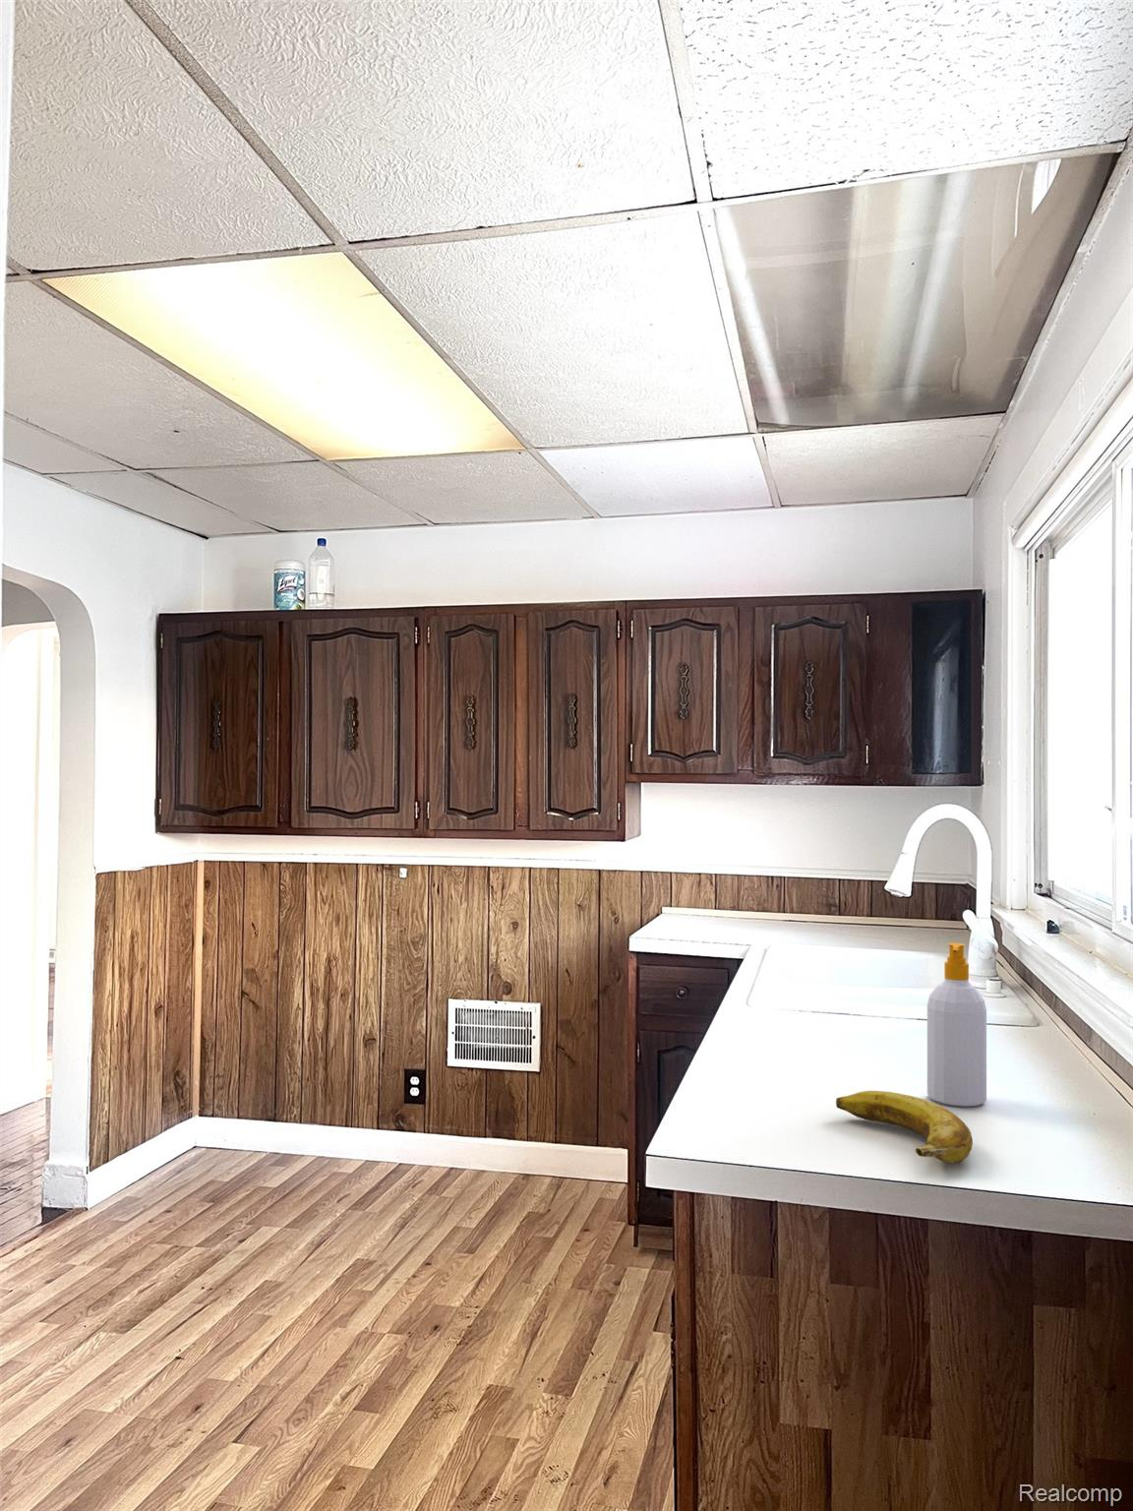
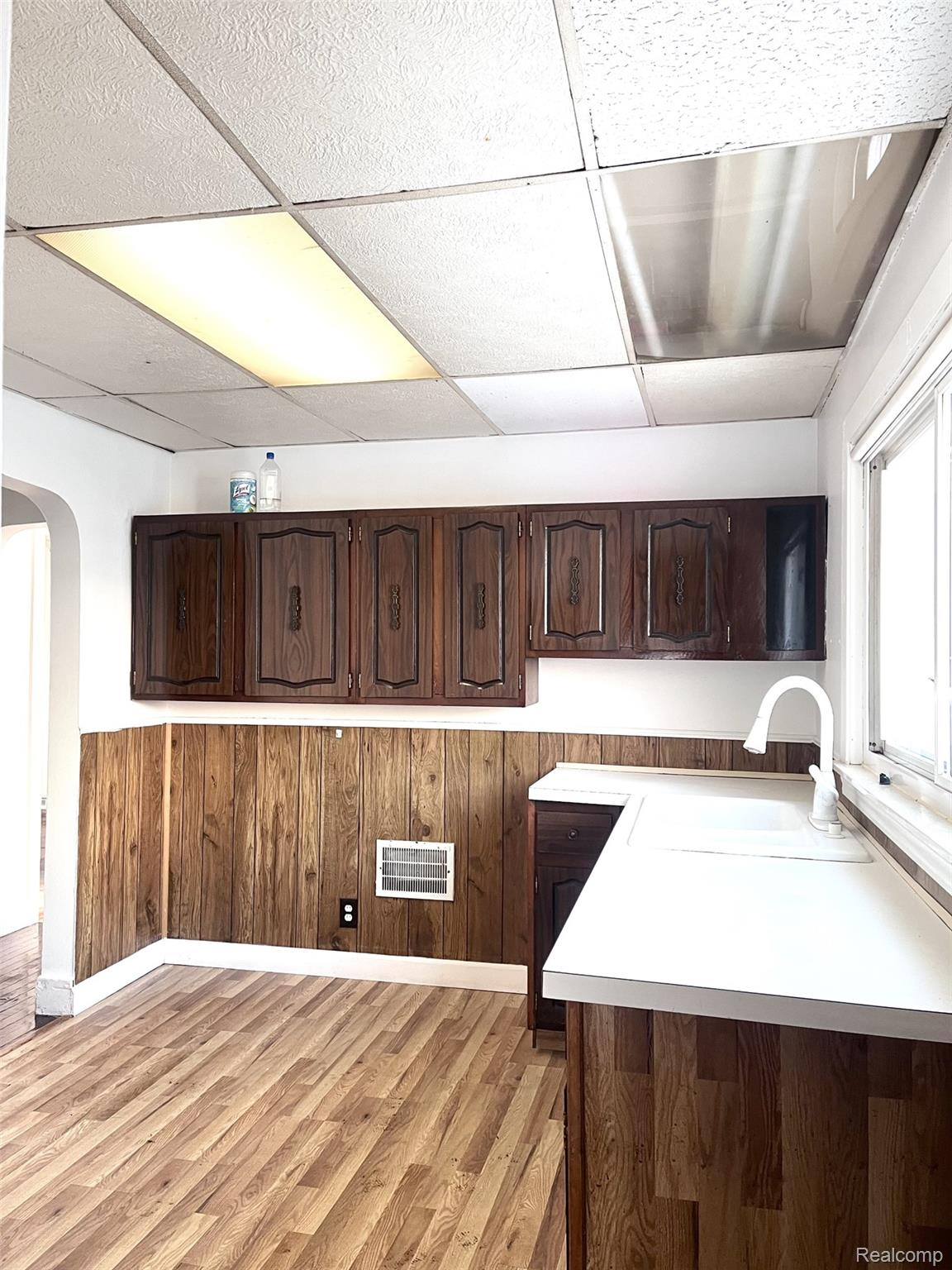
- banana [835,1090,974,1164]
- soap bottle [926,942,988,1108]
